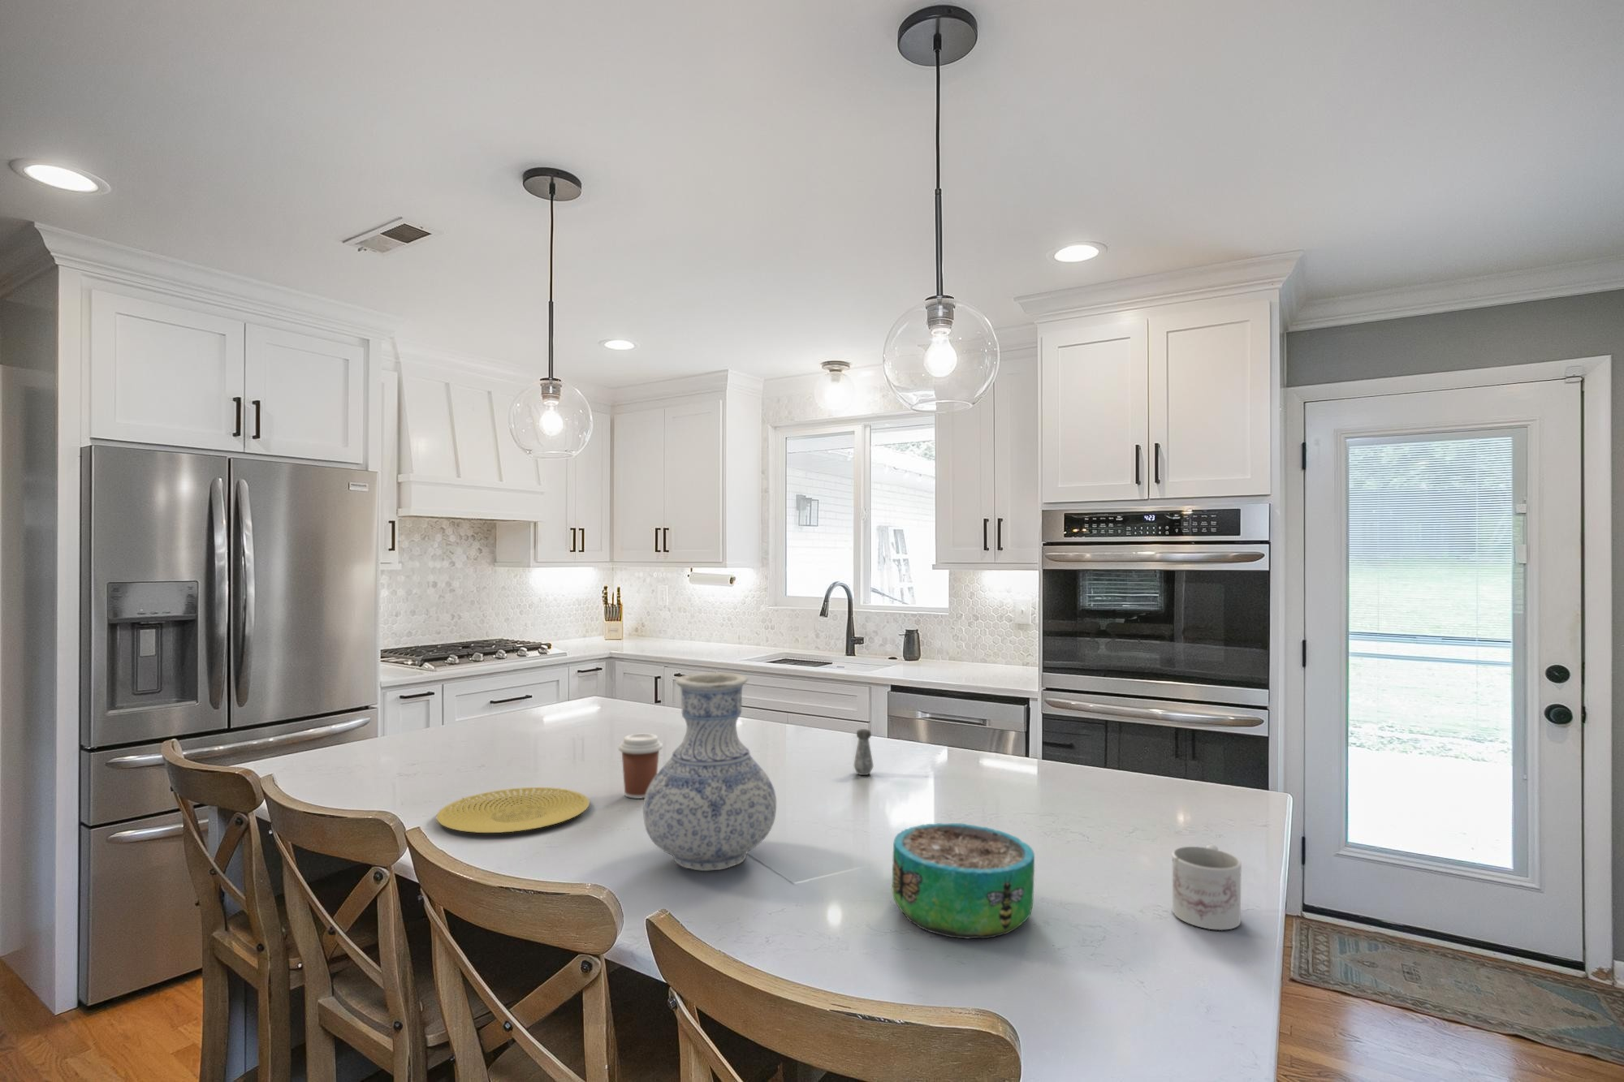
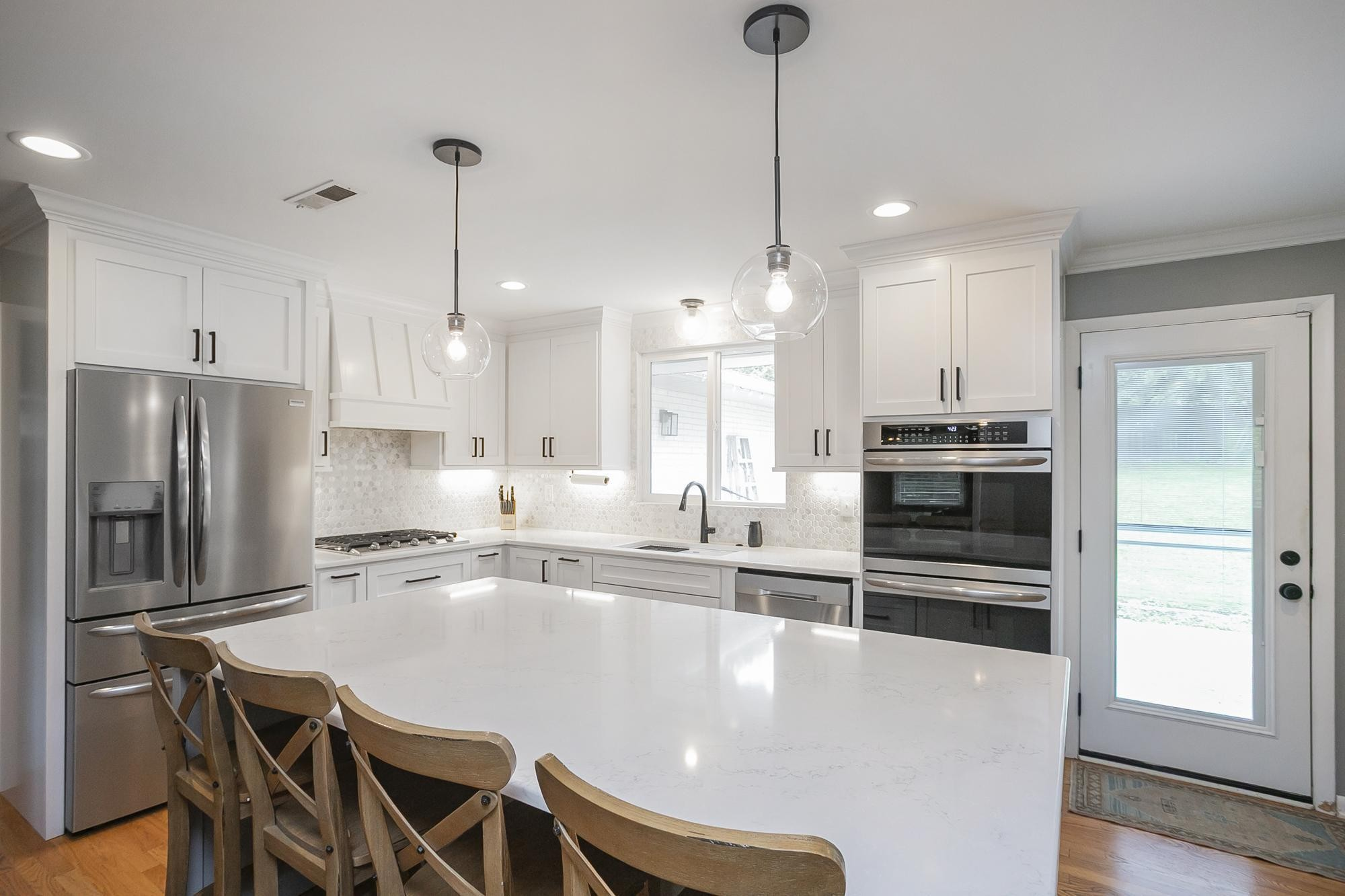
- mug [1171,843,1242,931]
- vase [642,671,778,872]
- coffee cup [618,733,663,799]
- plate [435,786,590,833]
- decorative bowl [891,822,1035,940]
- salt shaker [854,728,874,776]
